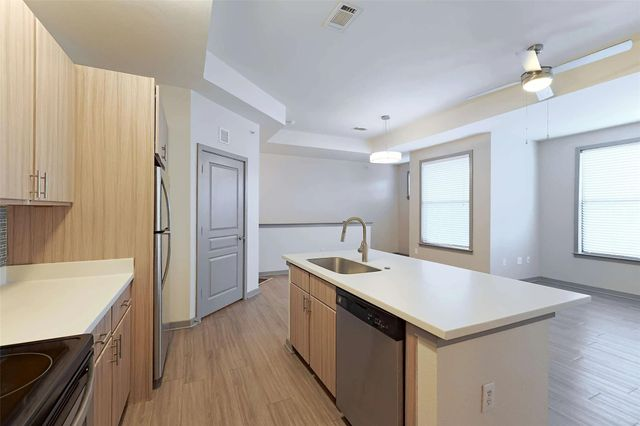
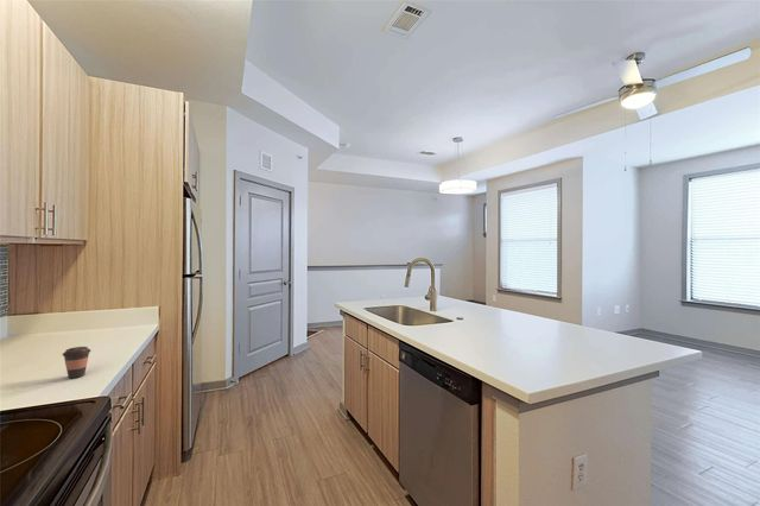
+ coffee cup [62,346,91,379]
